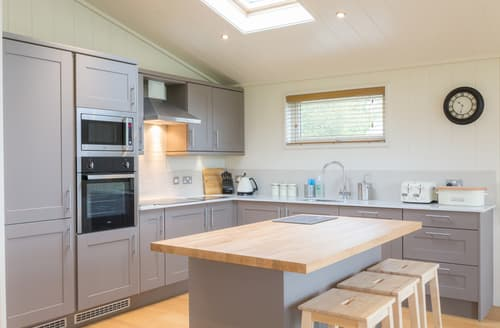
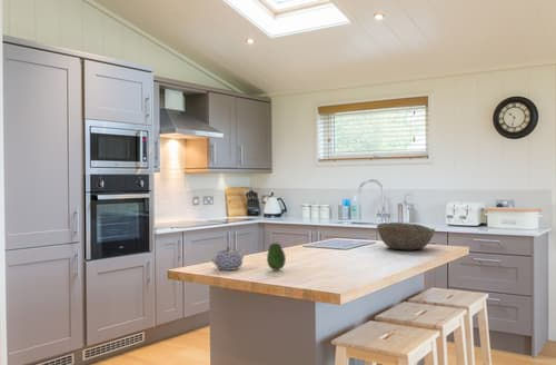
+ bowl [376,221,436,251]
+ teapot [210,246,247,272]
+ fruit [266,241,287,272]
